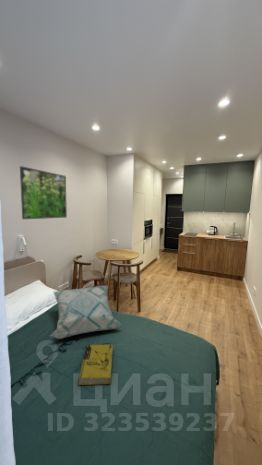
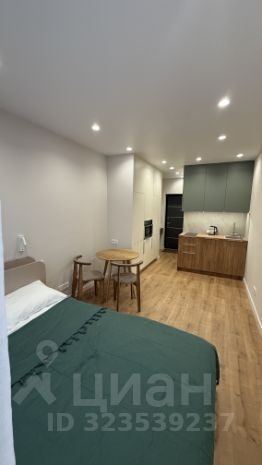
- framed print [19,165,68,220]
- book [77,344,114,386]
- decorative pillow [49,285,123,340]
